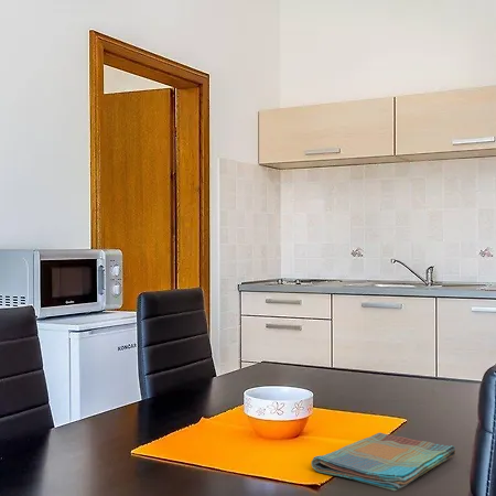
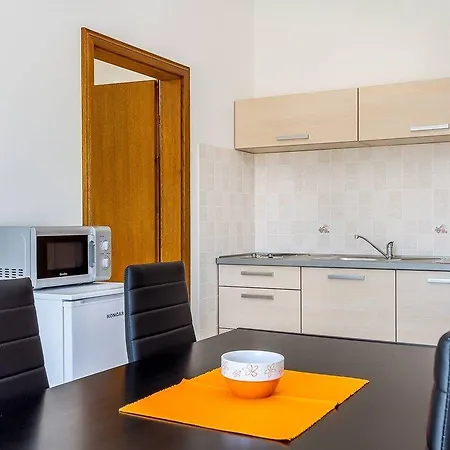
- dish towel [310,432,456,492]
